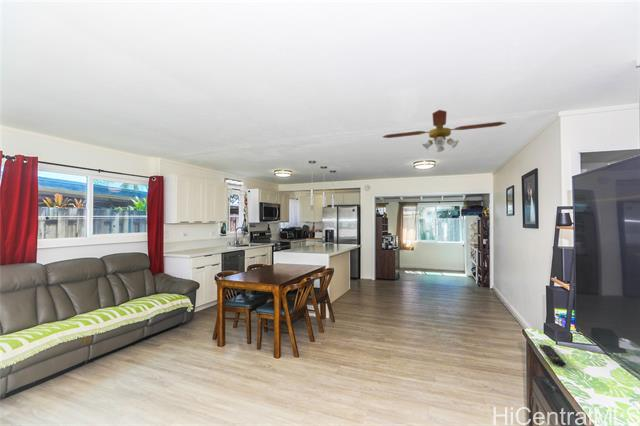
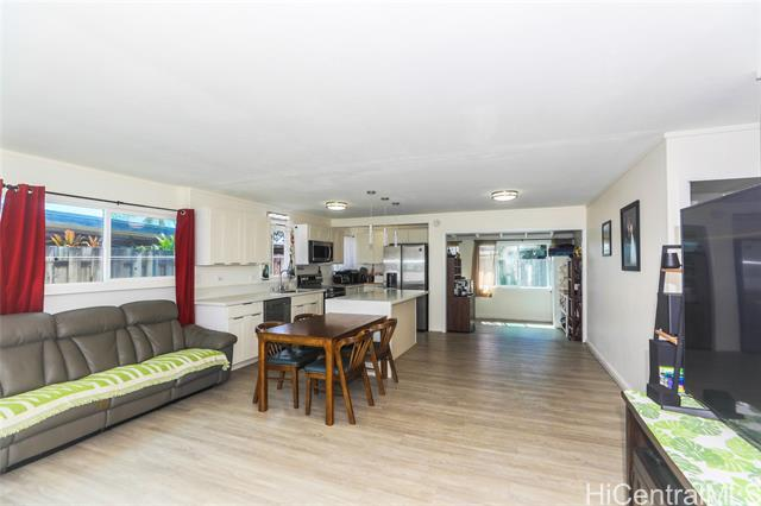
- ceiling fan [382,109,507,153]
- remote control [538,343,567,367]
